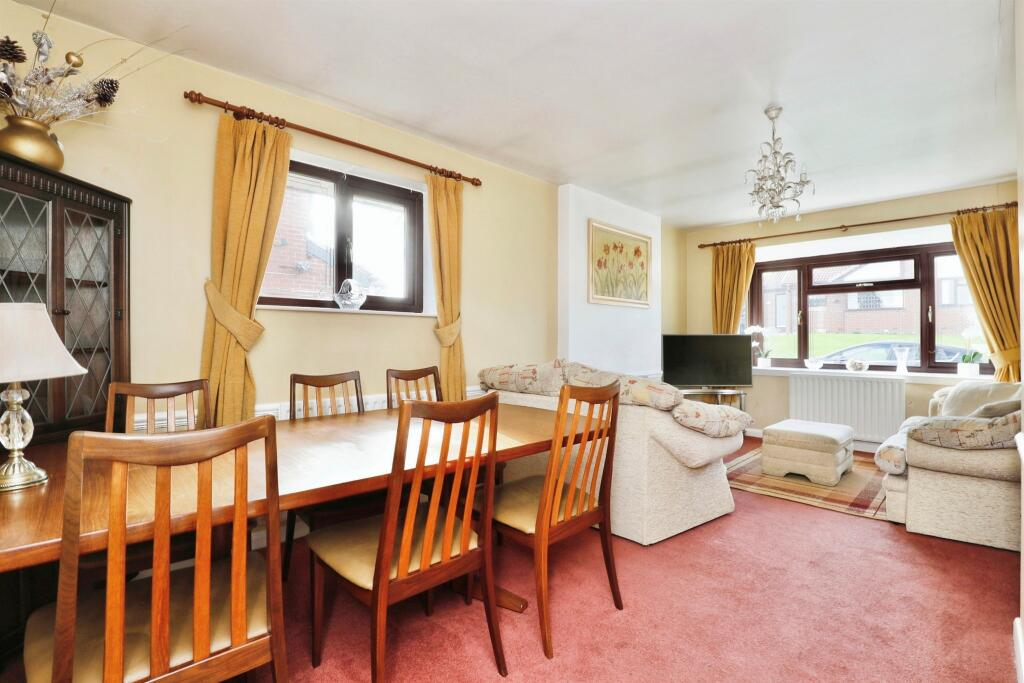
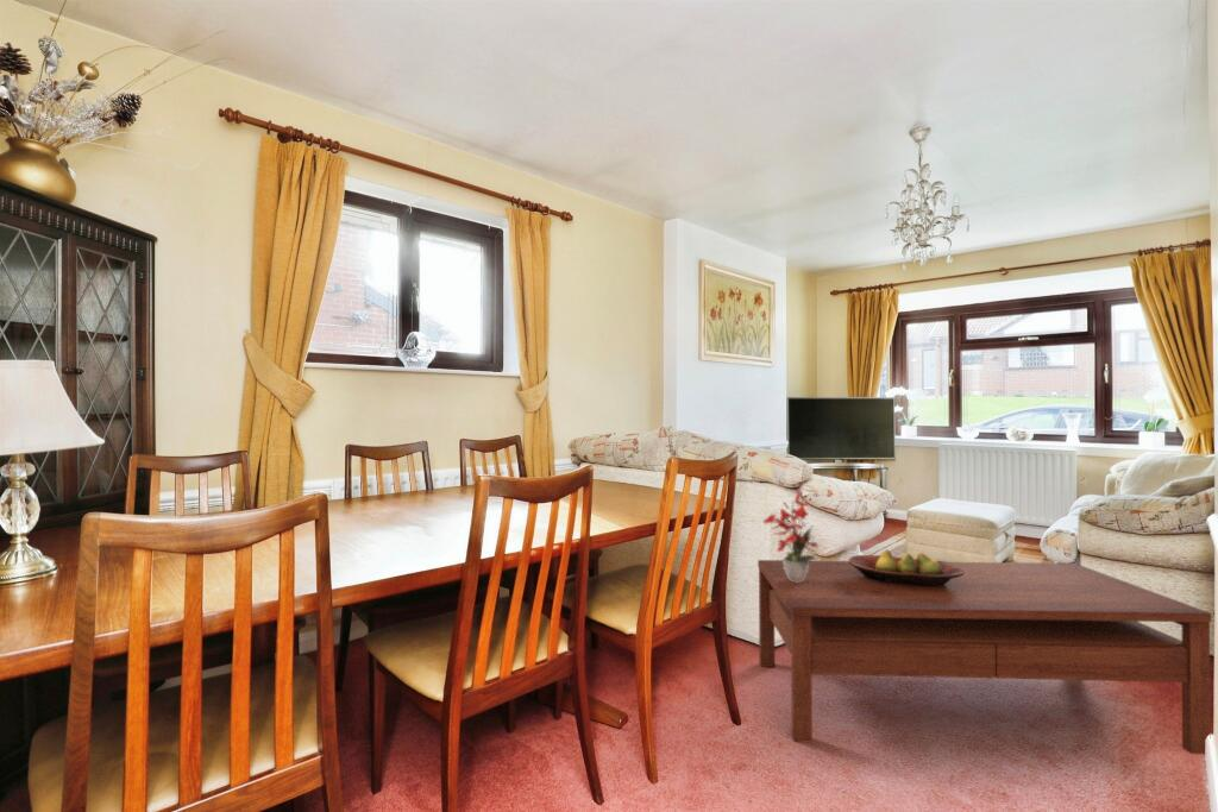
+ fruit bowl [847,548,965,587]
+ coffee table [756,559,1212,755]
+ potted flower [762,487,820,583]
